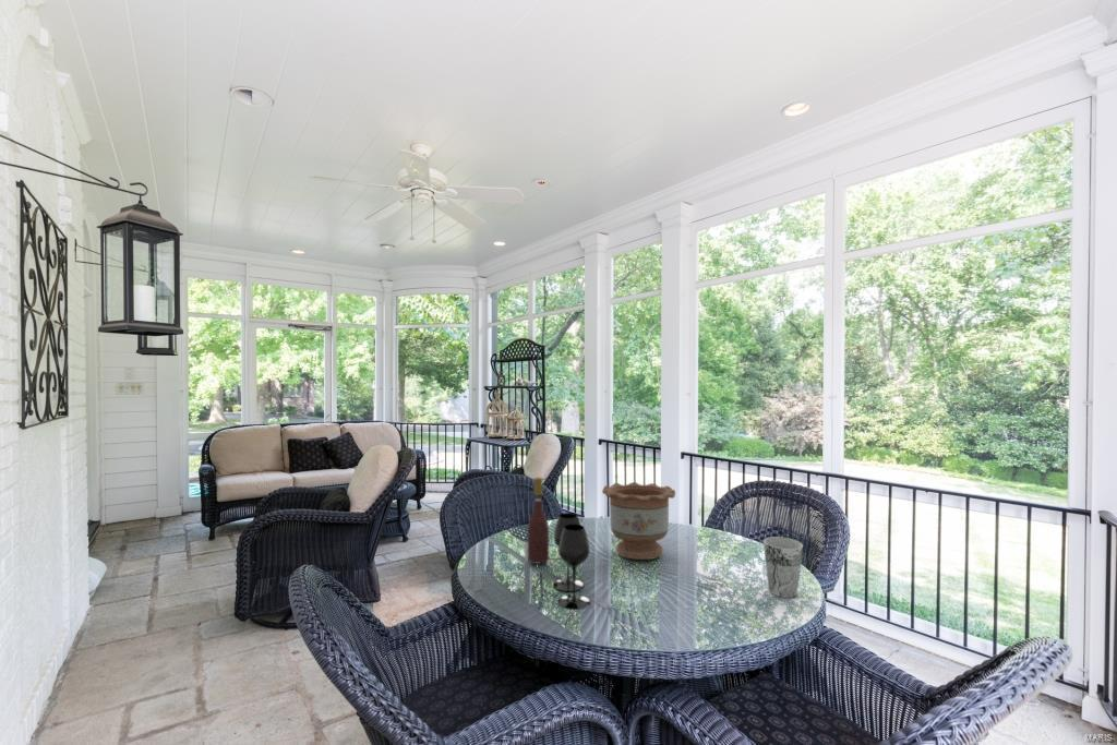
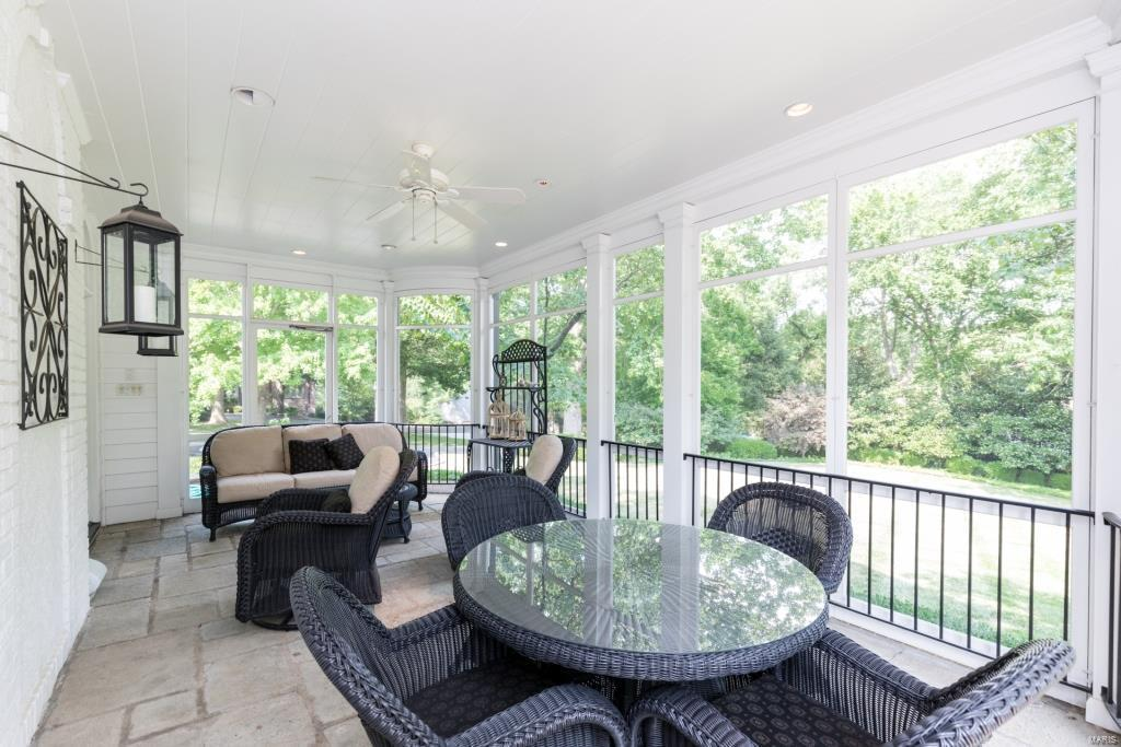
- cup [762,536,804,599]
- wine bottle [527,477,550,564]
- wine glass [552,512,591,611]
- flower pot [601,481,676,561]
